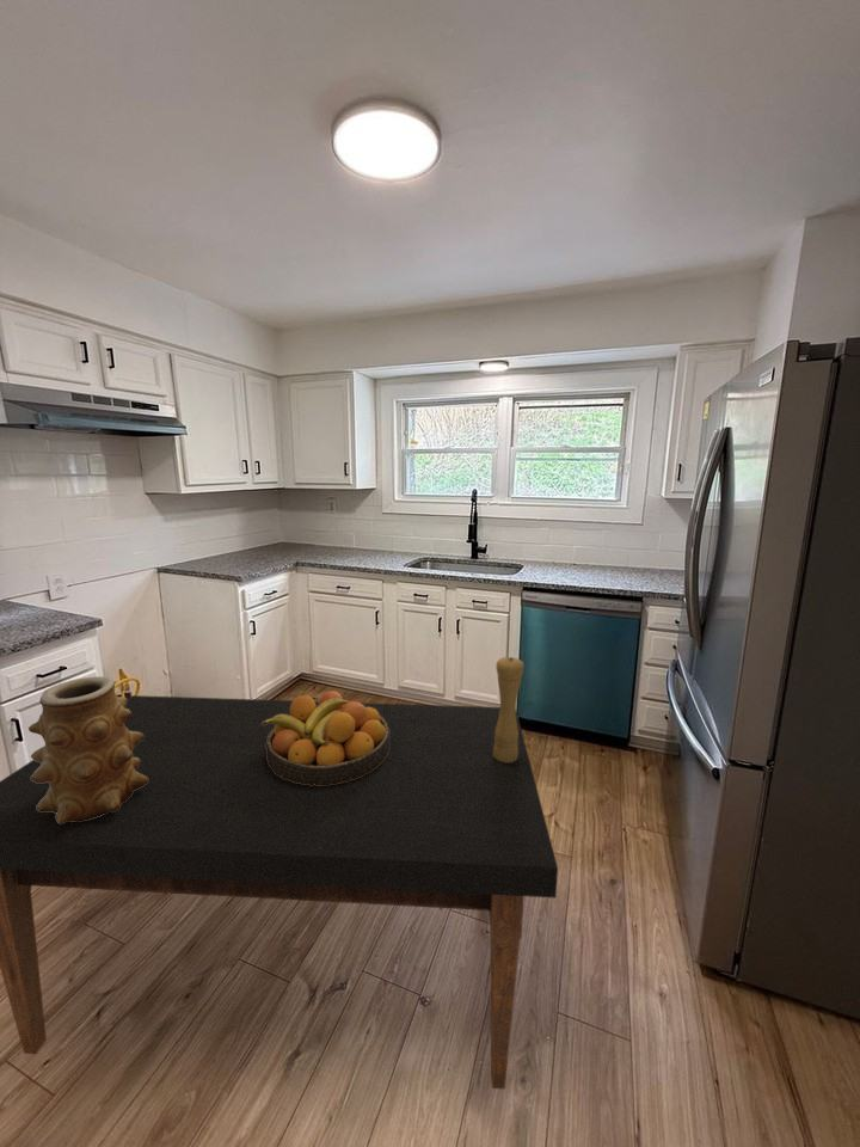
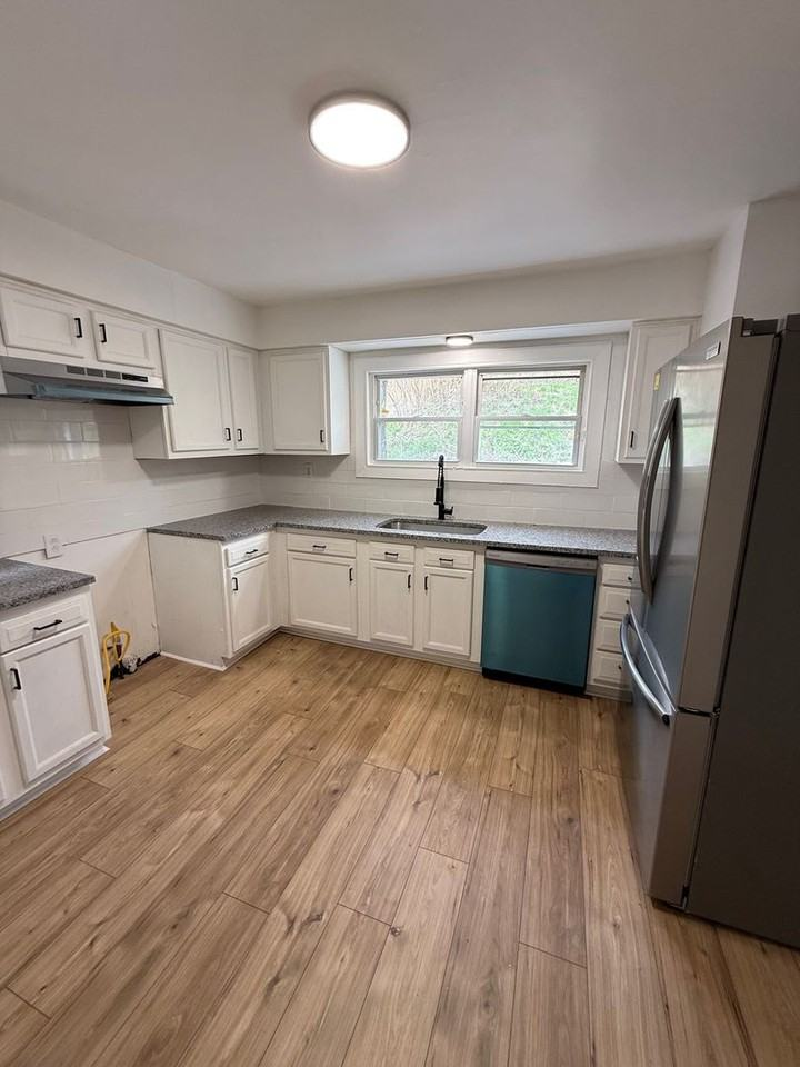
- pepper mill [493,656,526,763]
- vase [27,675,148,823]
- fruit bowl [262,689,389,785]
- dining table [0,694,559,1090]
